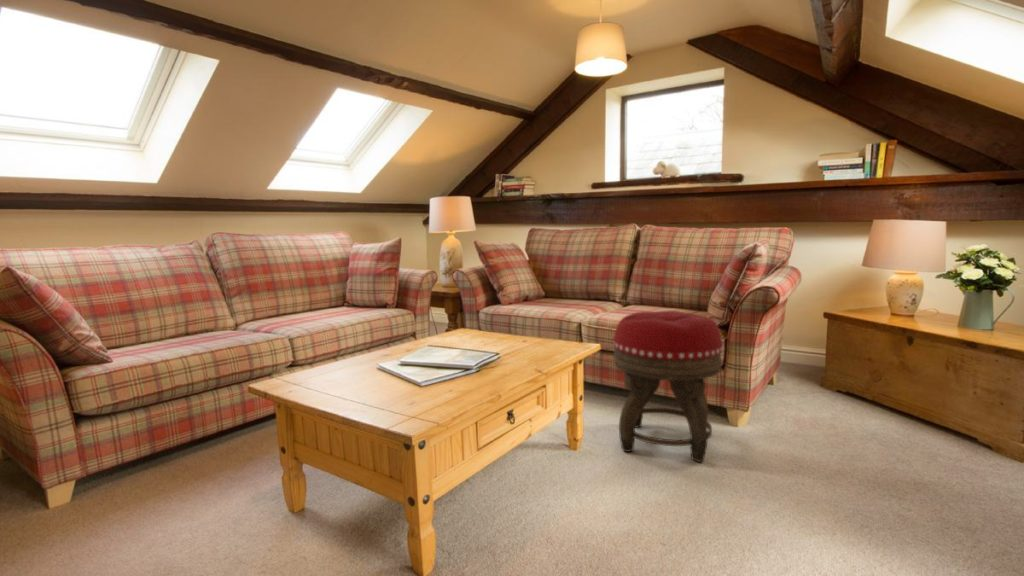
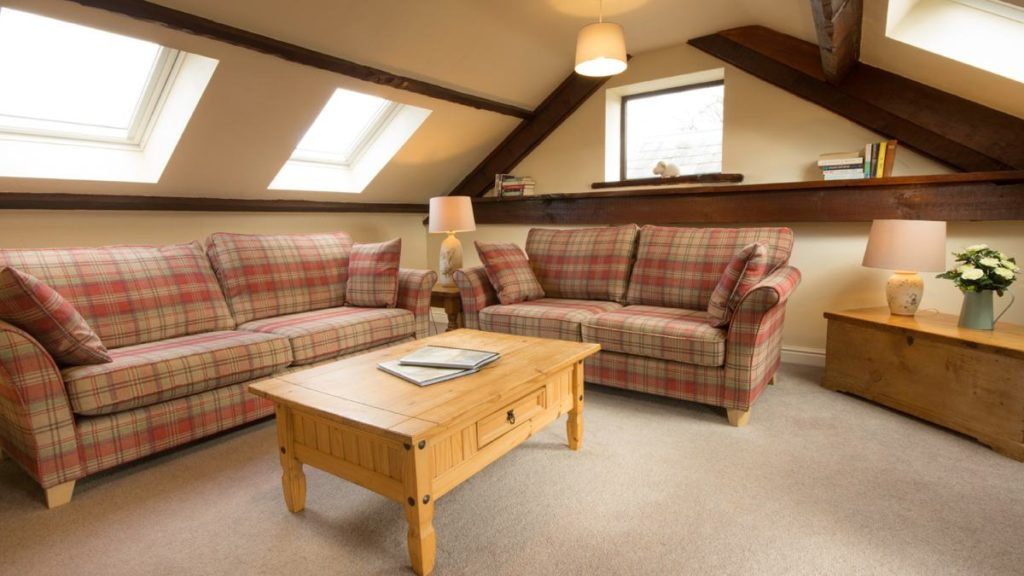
- footstool [612,310,724,463]
